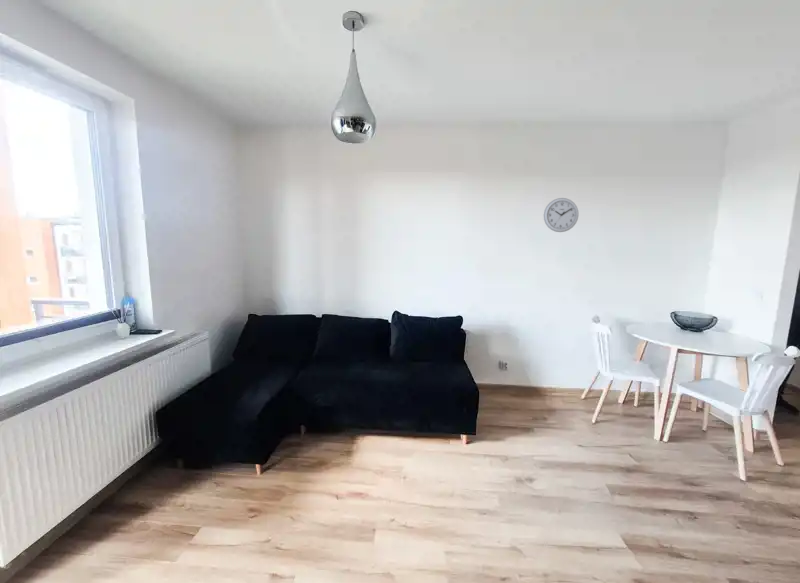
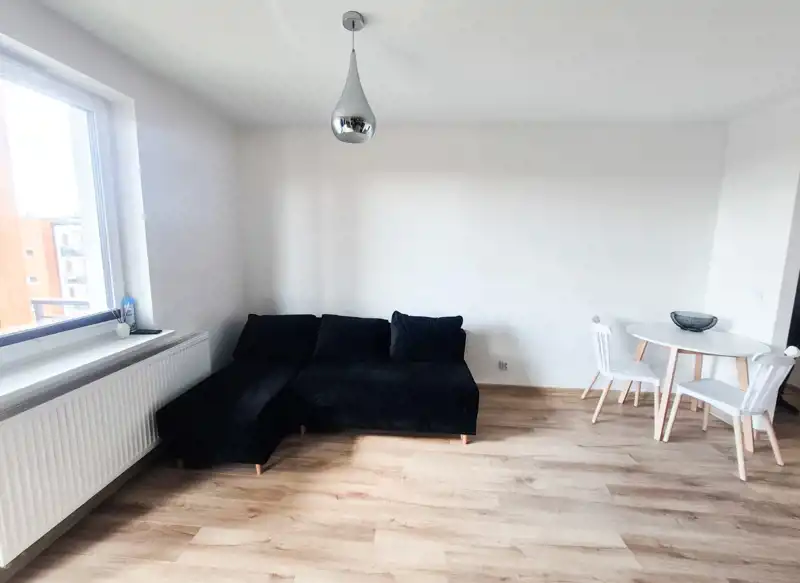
- wall clock [543,197,580,233]
